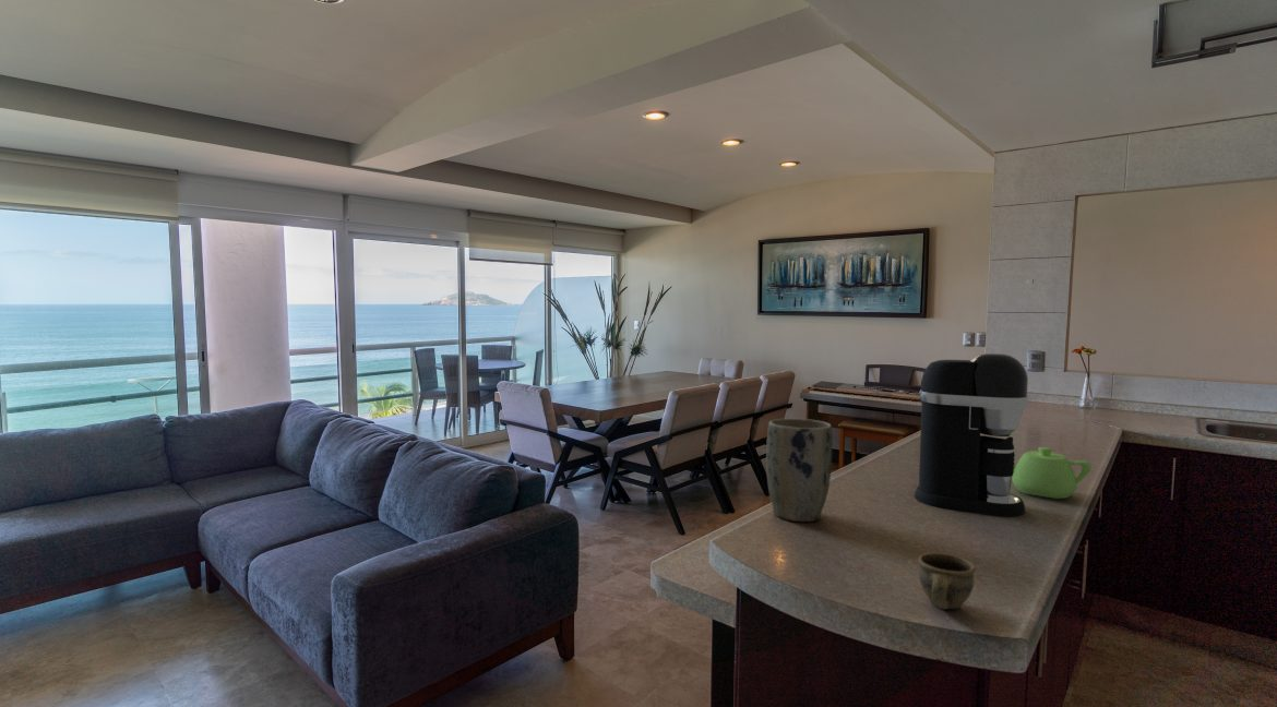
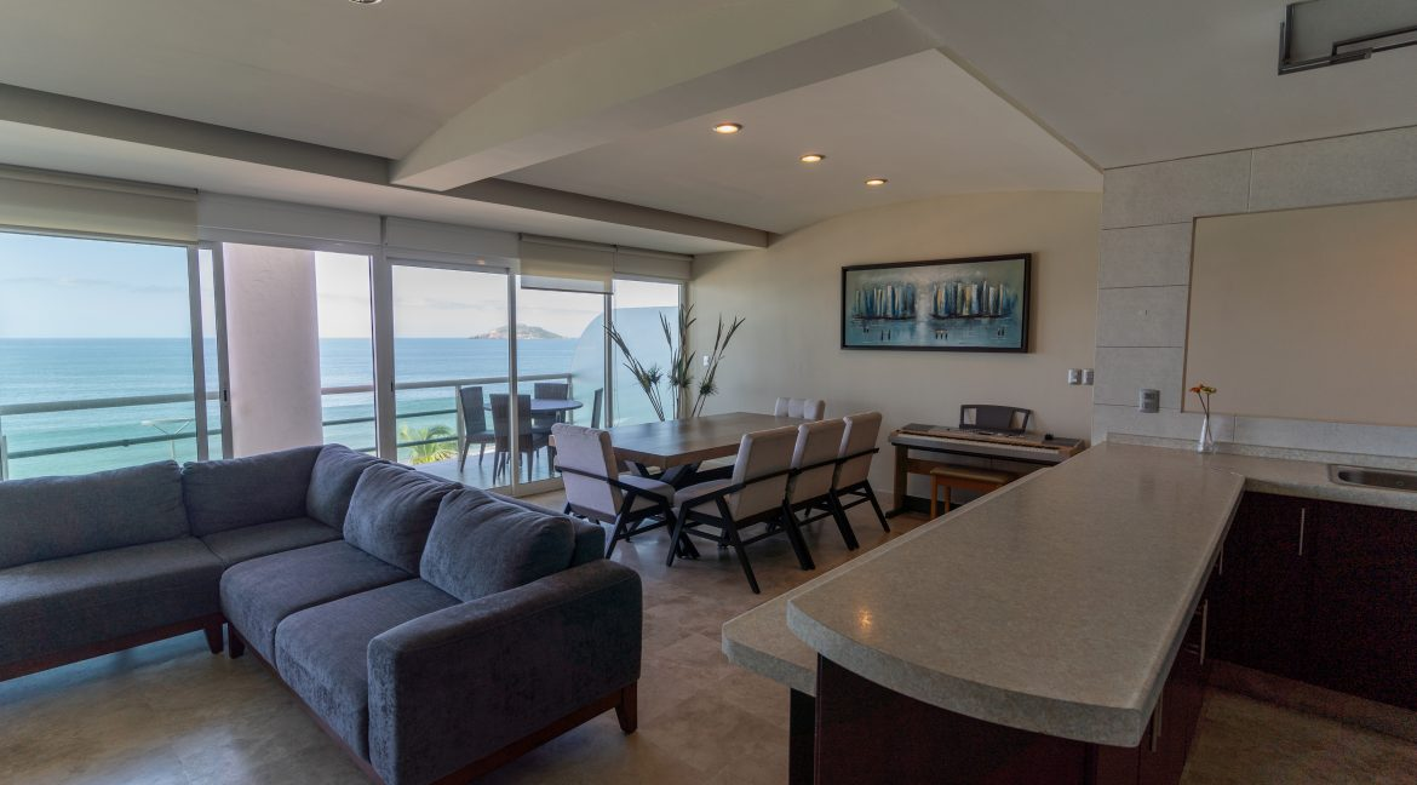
- cup [917,552,976,611]
- coffee maker [914,352,1029,517]
- plant pot [765,418,833,523]
- teapot [1012,446,1093,500]
